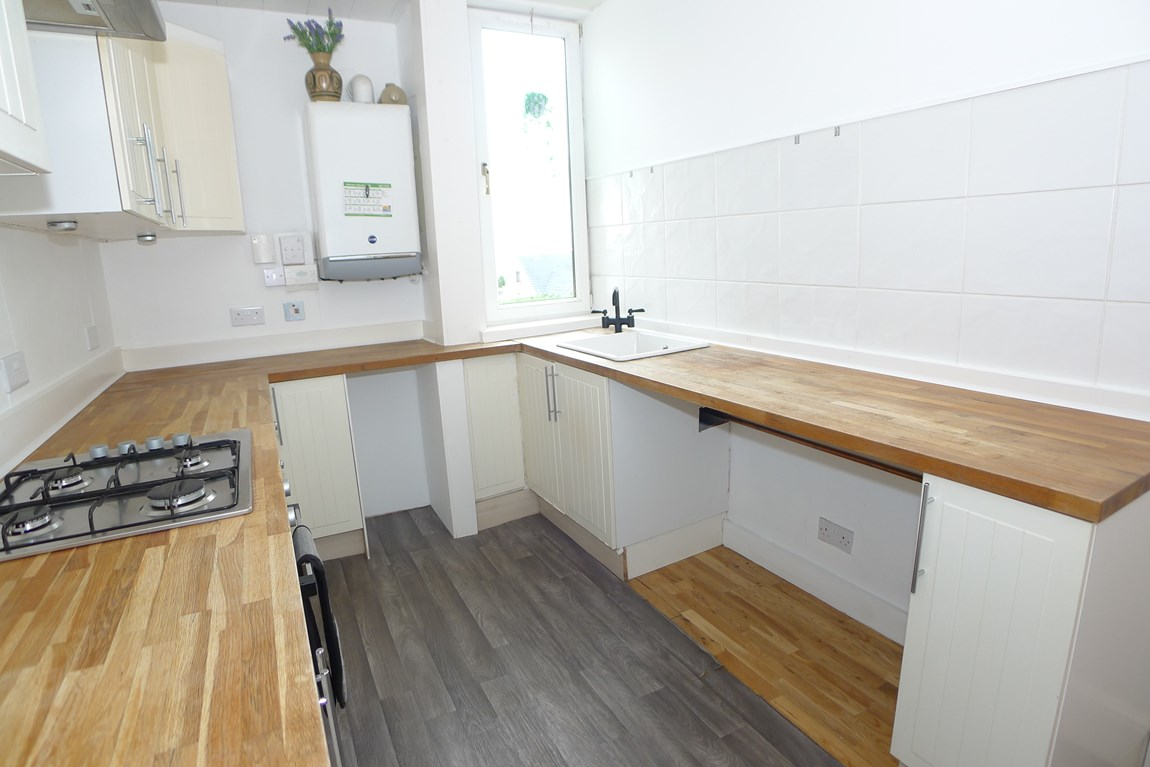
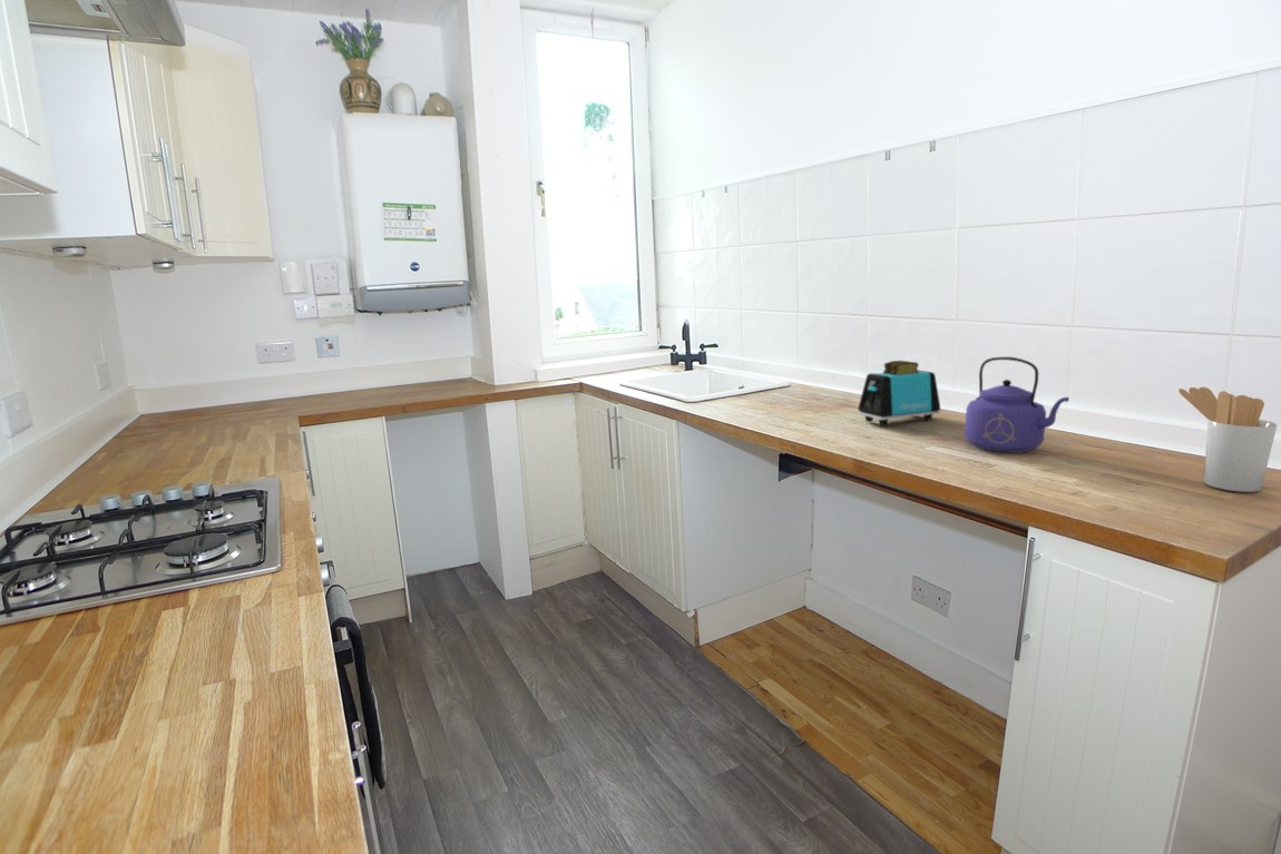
+ kettle [964,355,1070,454]
+ toaster [857,360,941,426]
+ utensil holder [1177,386,1278,493]
